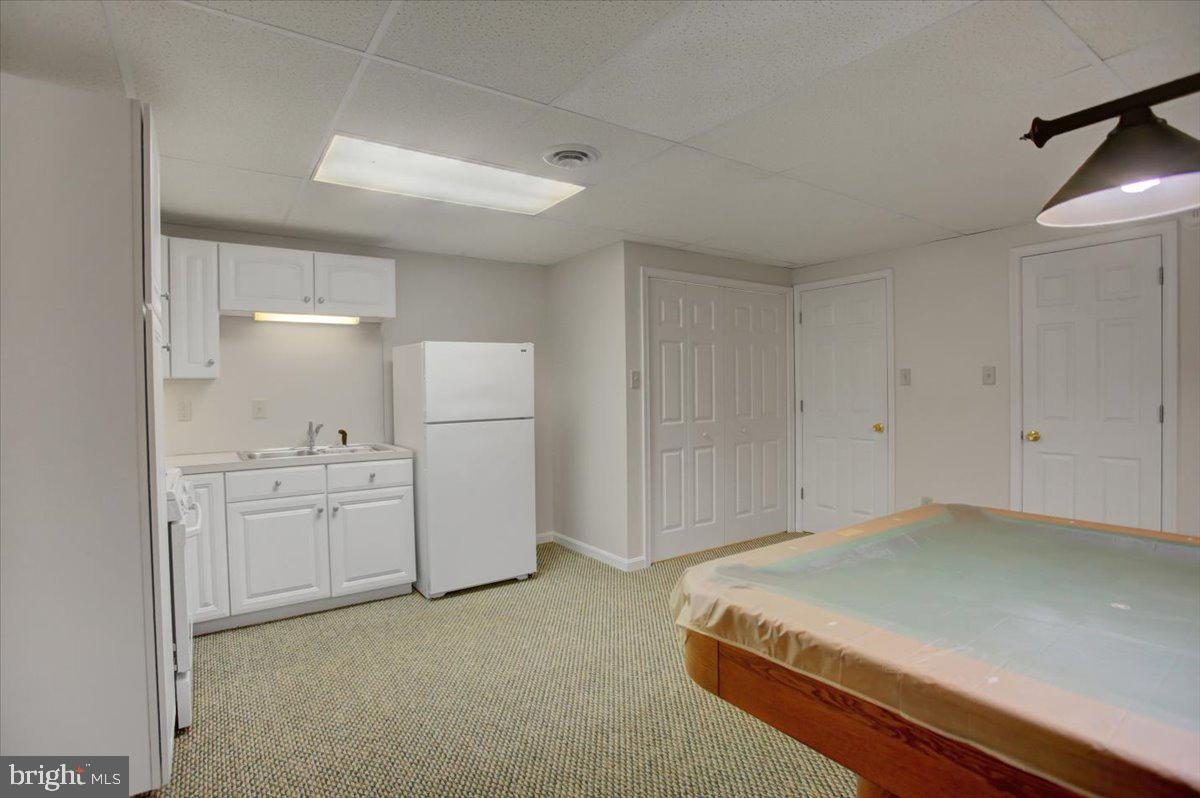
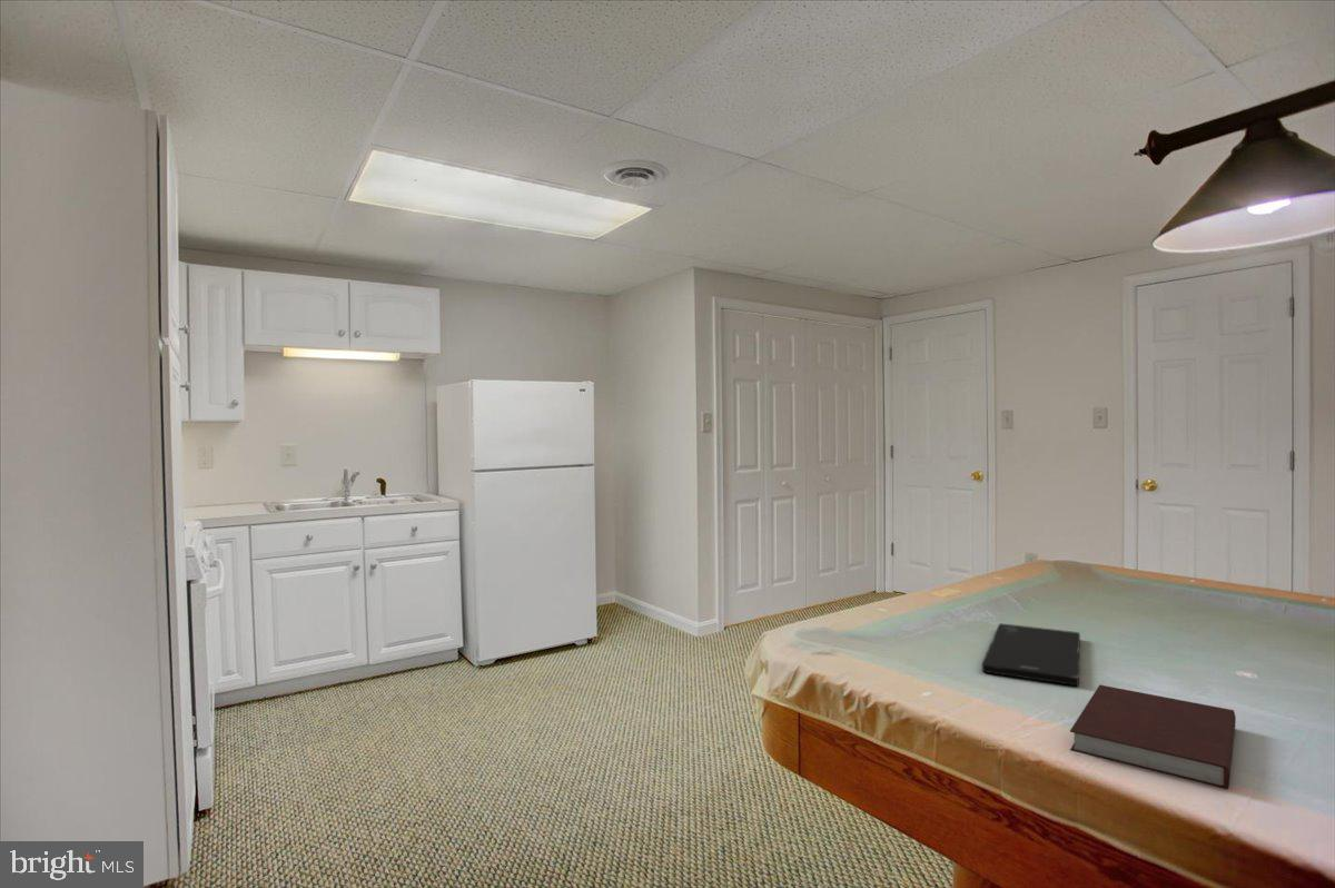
+ smartphone [981,622,1081,687]
+ notebook [1069,684,1237,790]
